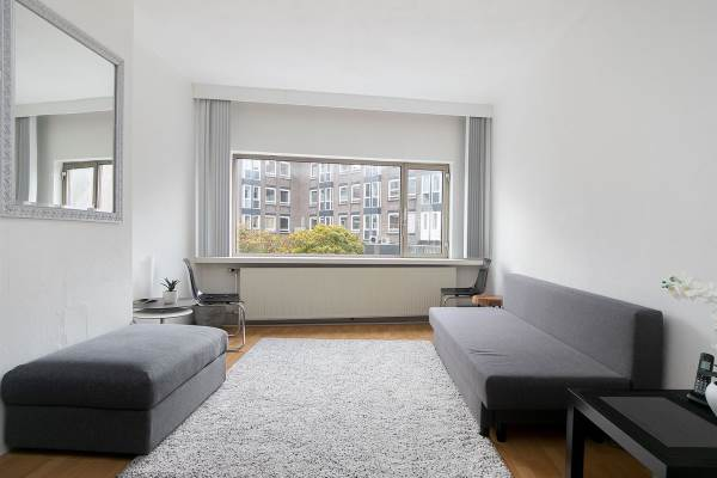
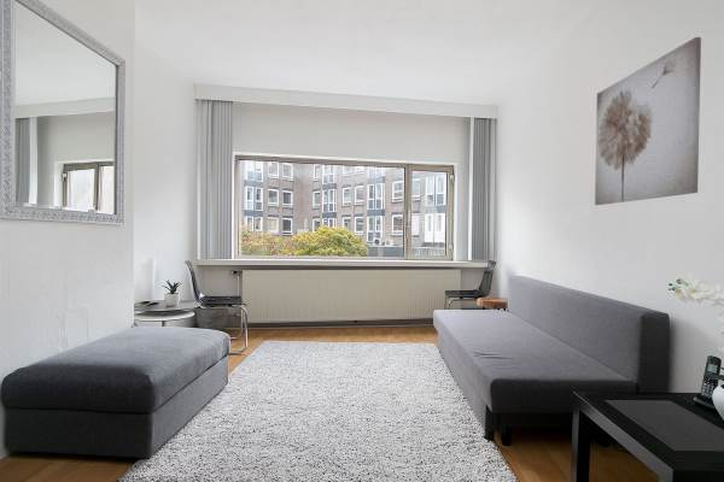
+ wall art [594,36,702,206]
